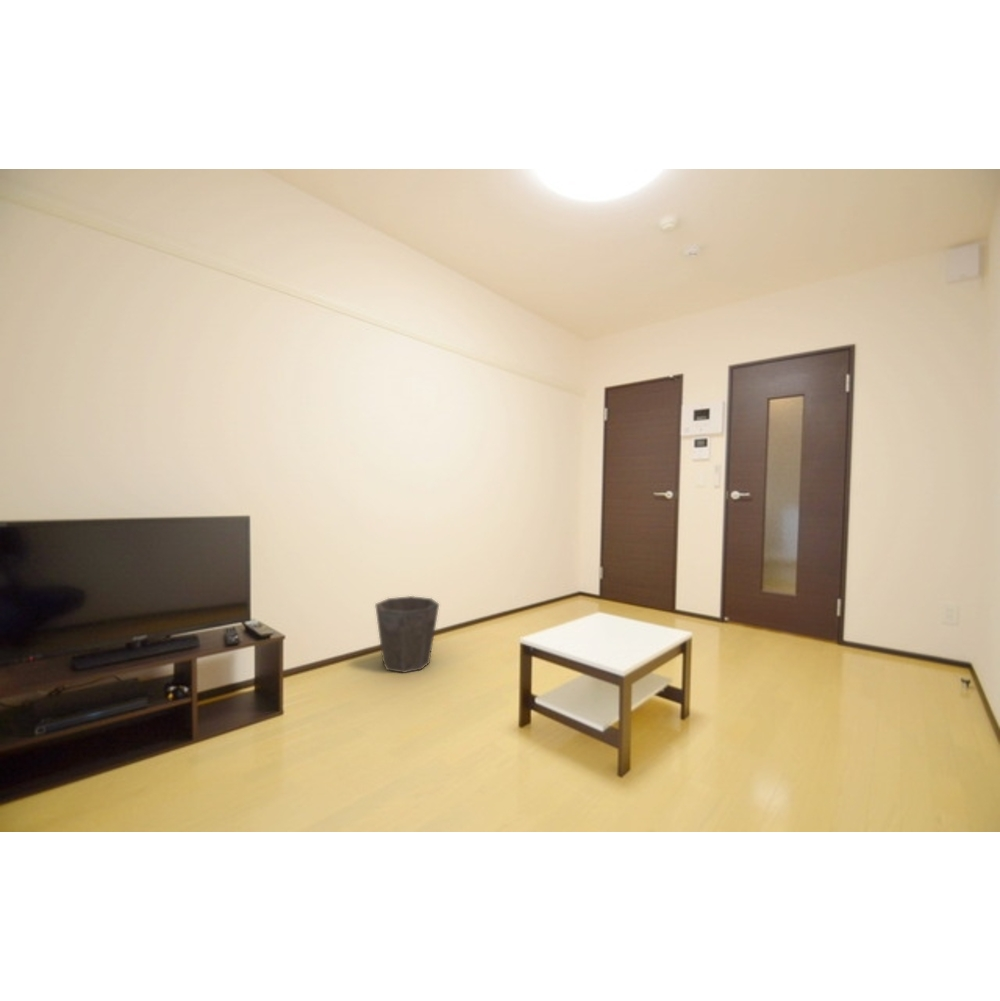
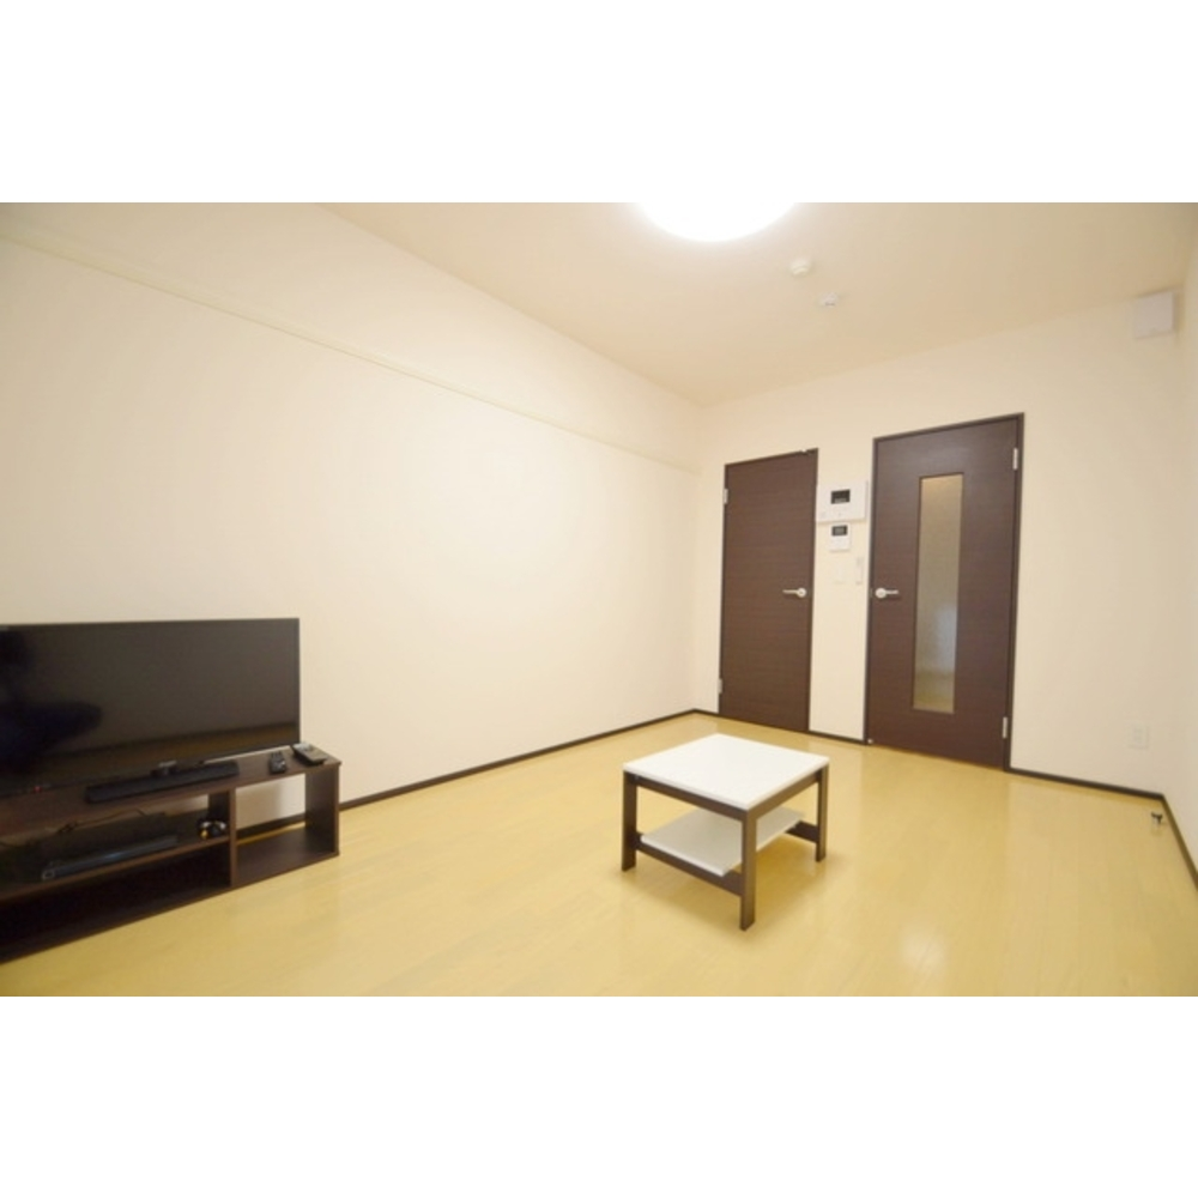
- waste bin [374,595,440,674]
